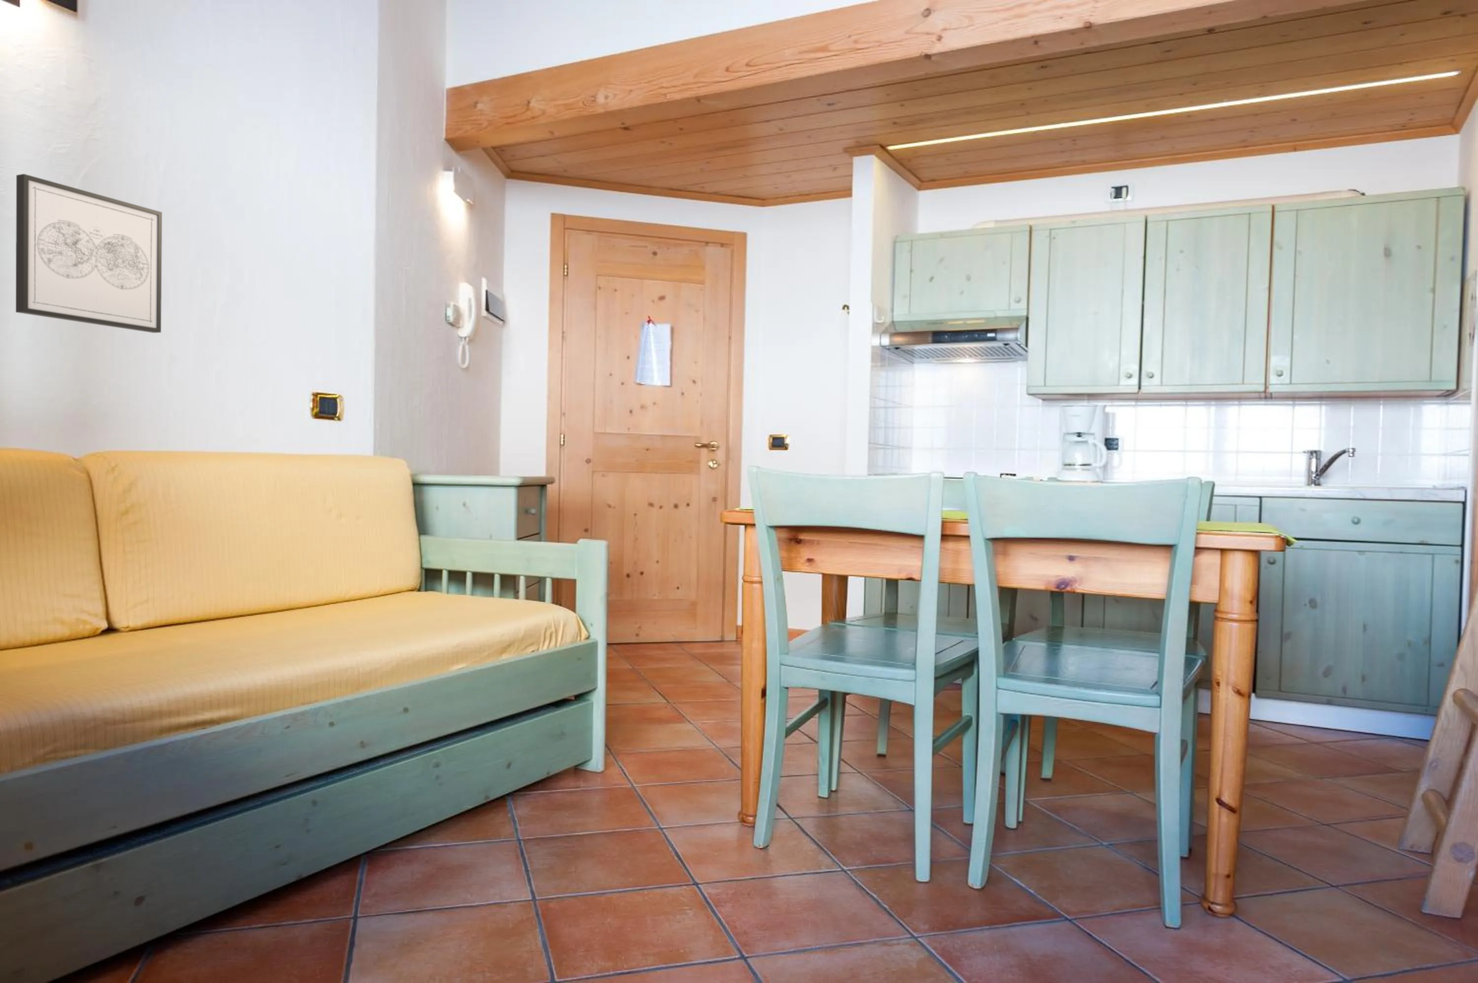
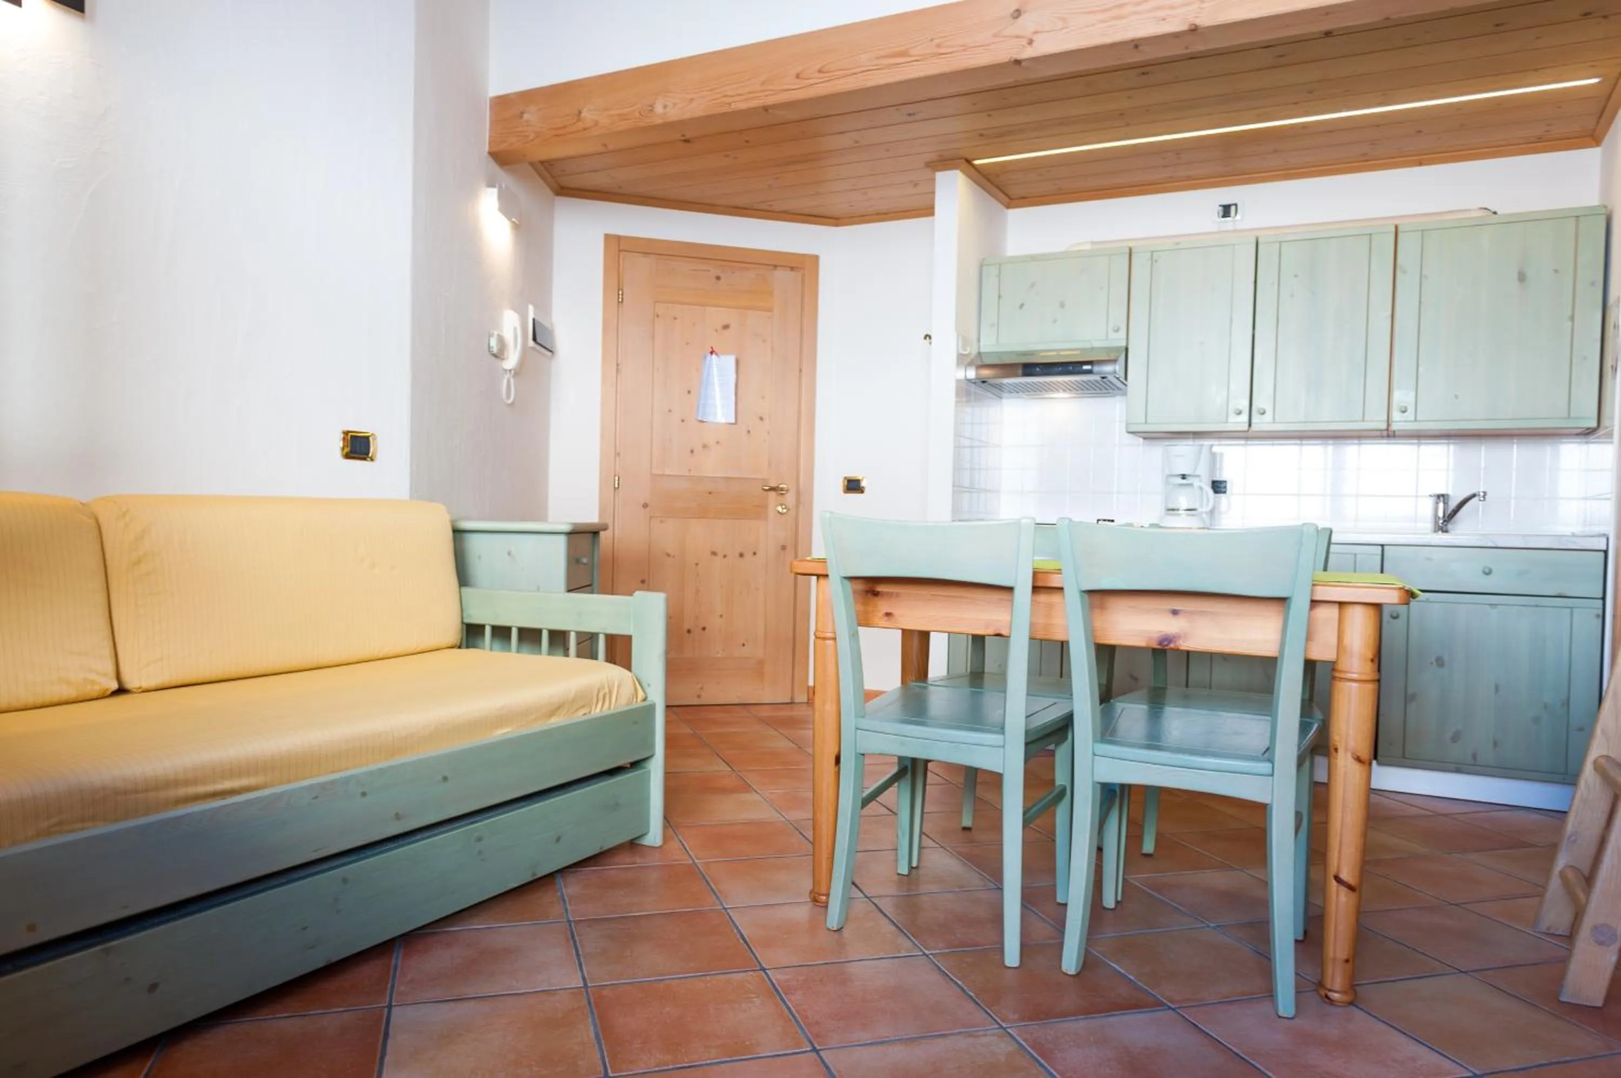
- wall art [15,173,162,334]
